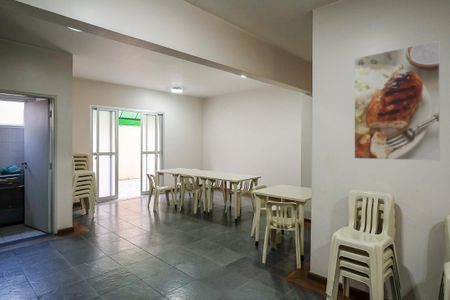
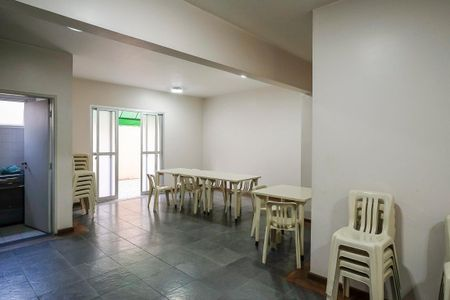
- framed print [353,39,441,162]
